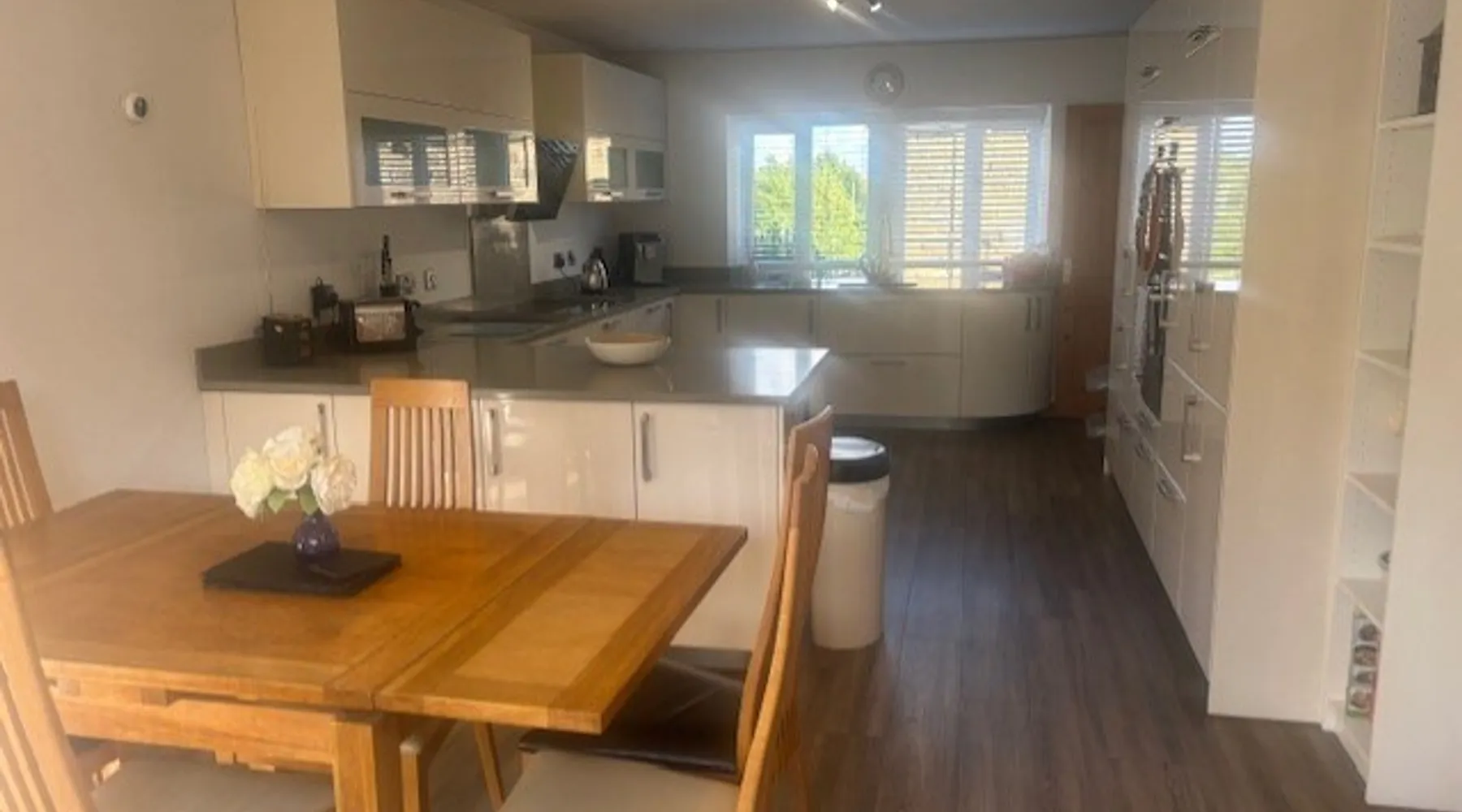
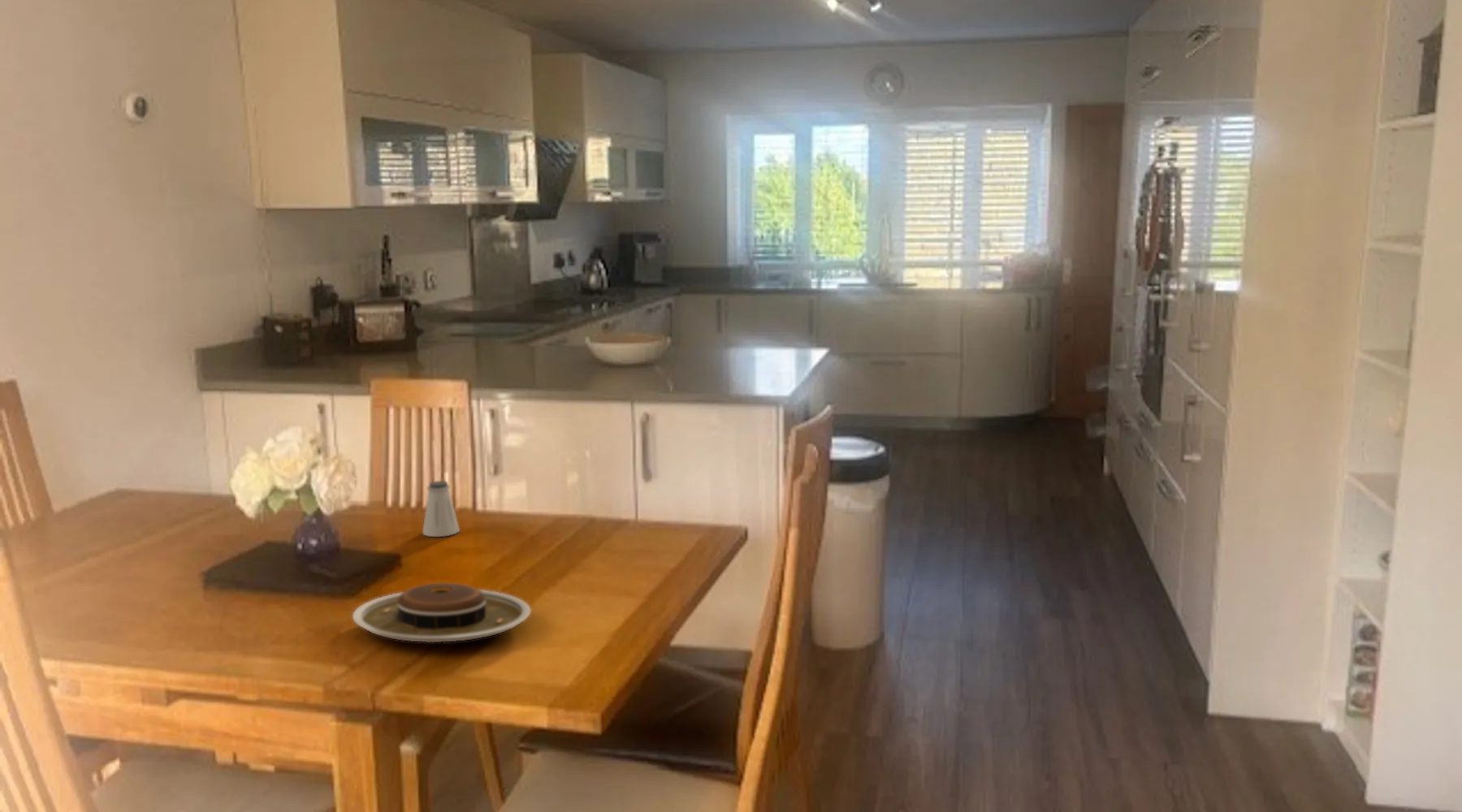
+ saltshaker [422,480,461,538]
+ plate [352,582,531,643]
